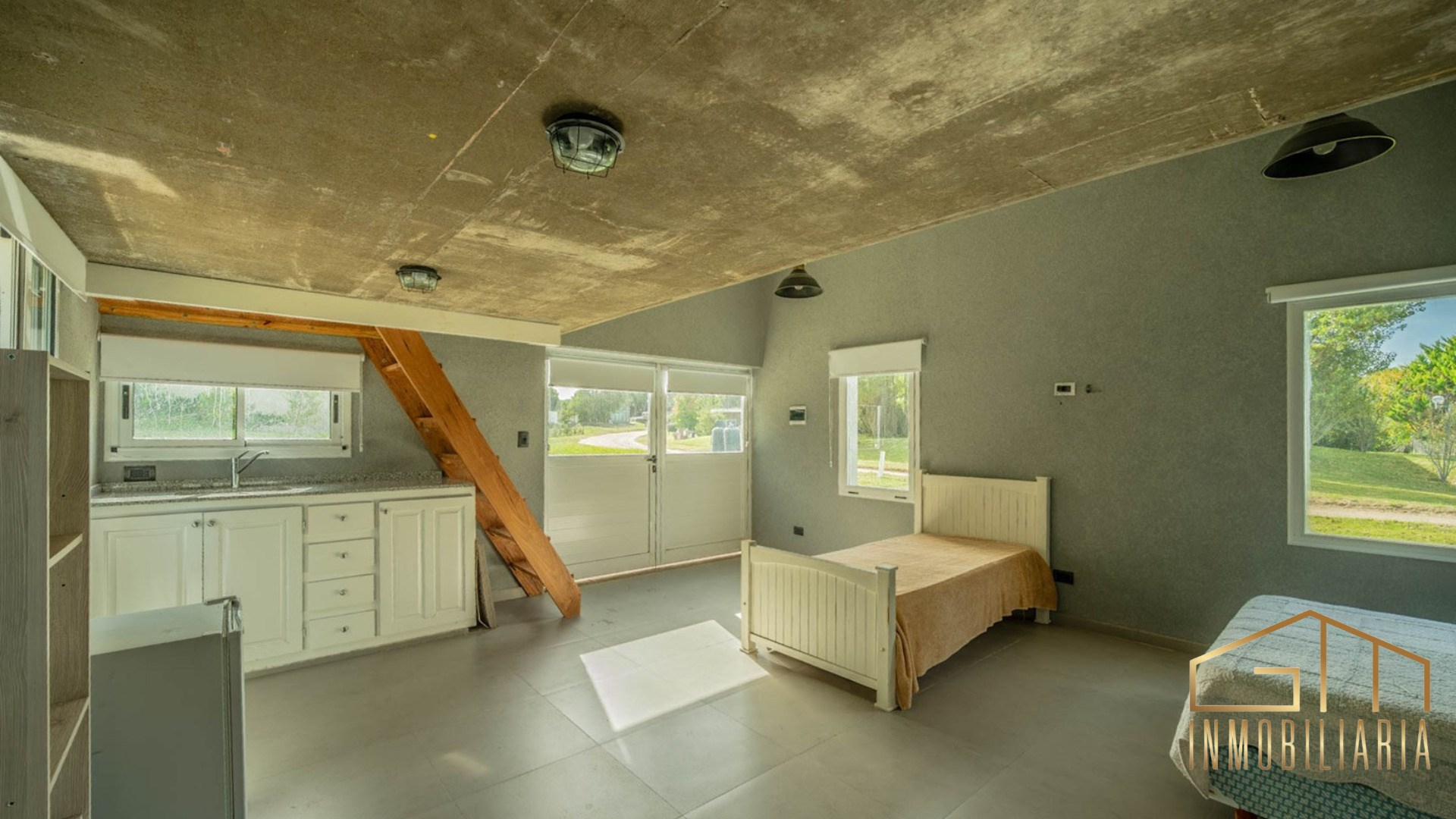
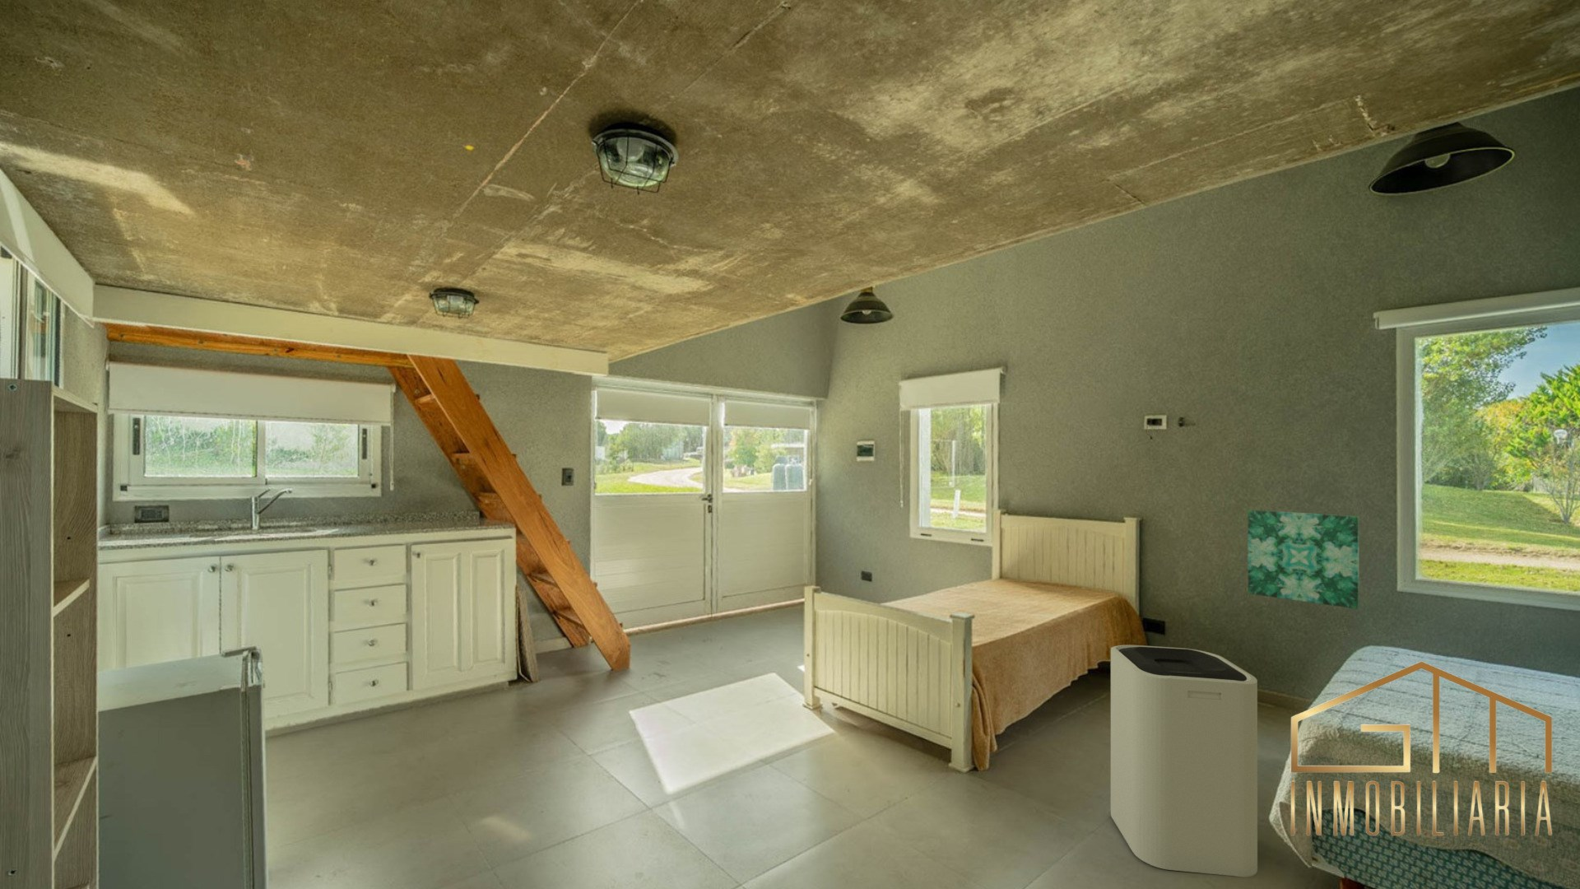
+ trash can [1110,645,1258,877]
+ wall art [1248,509,1360,610]
